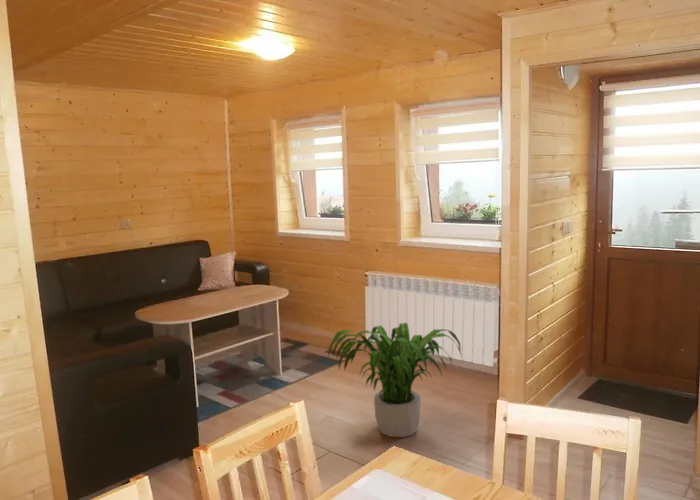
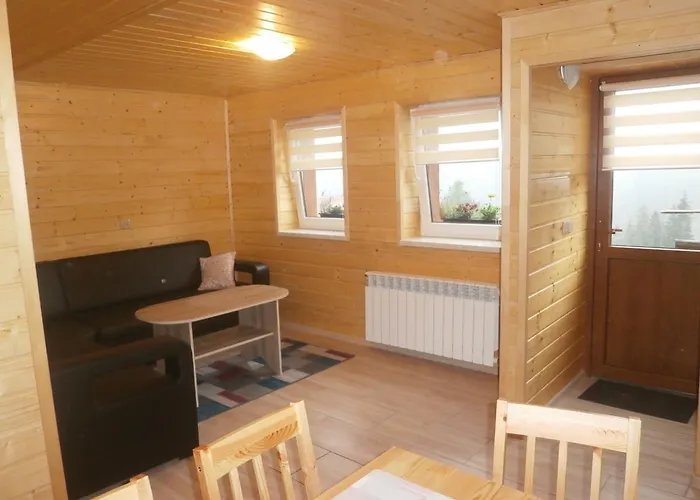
- potted plant [327,322,463,438]
